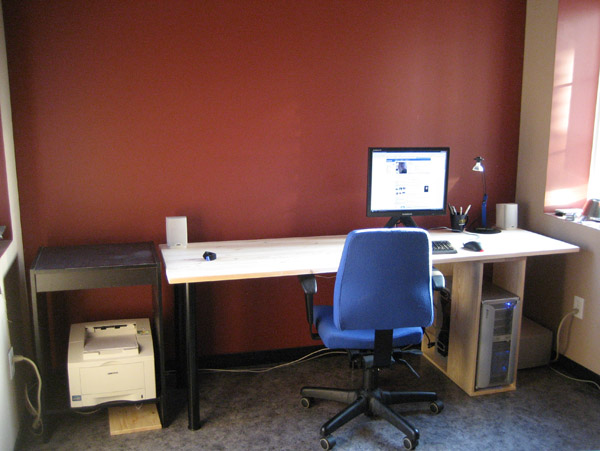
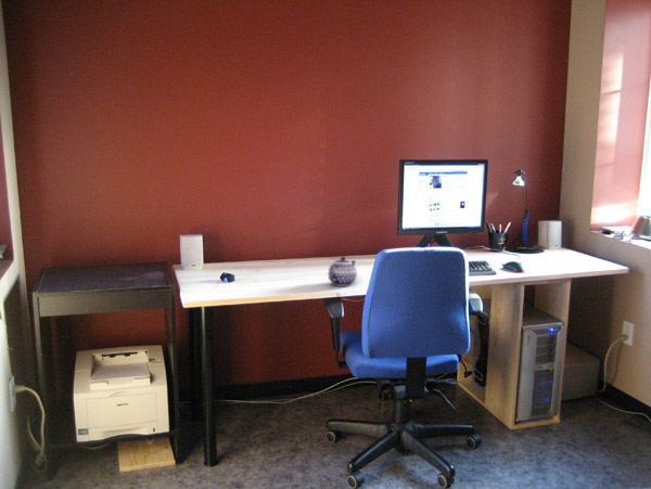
+ teapot [327,256,358,287]
